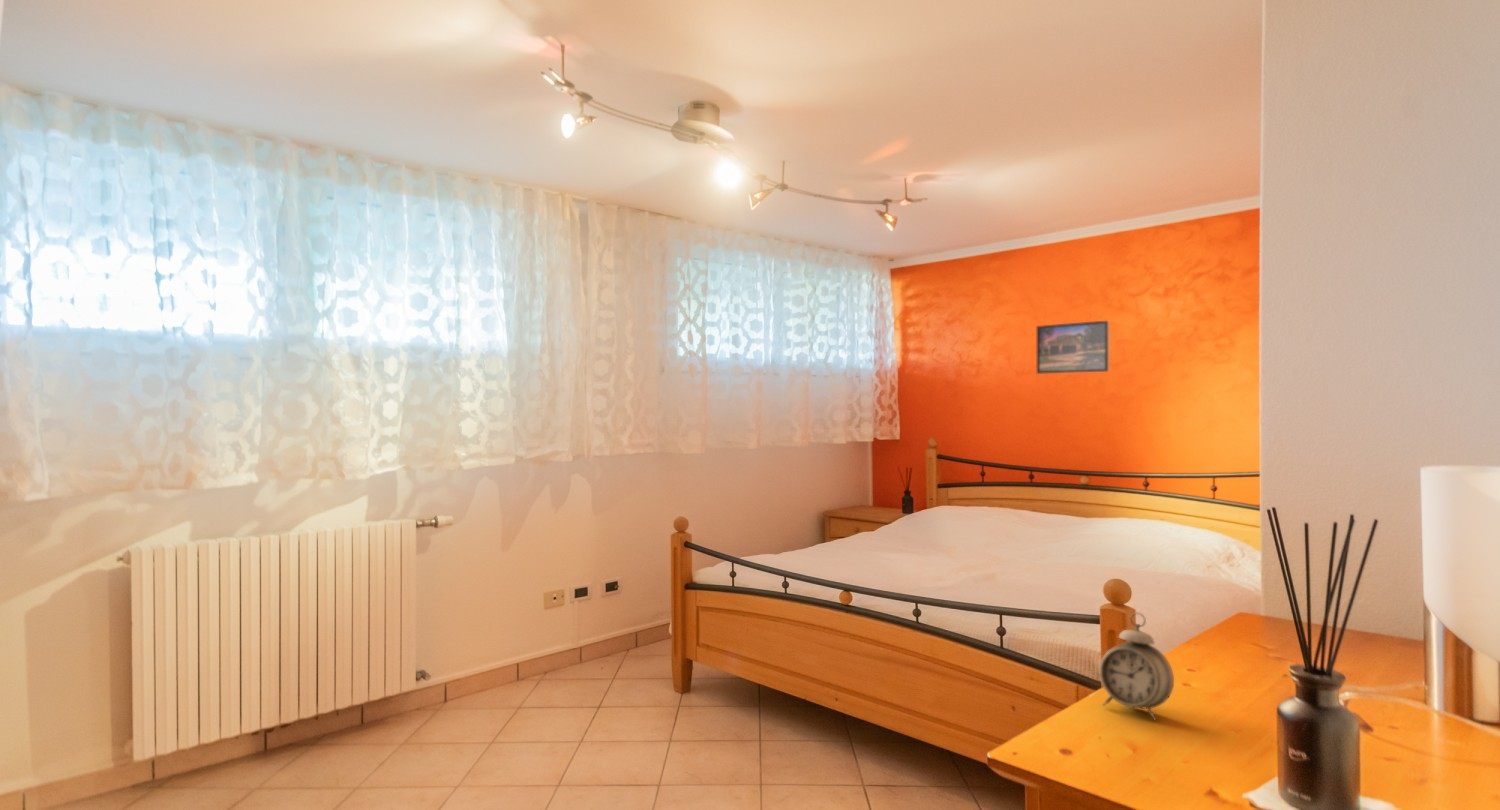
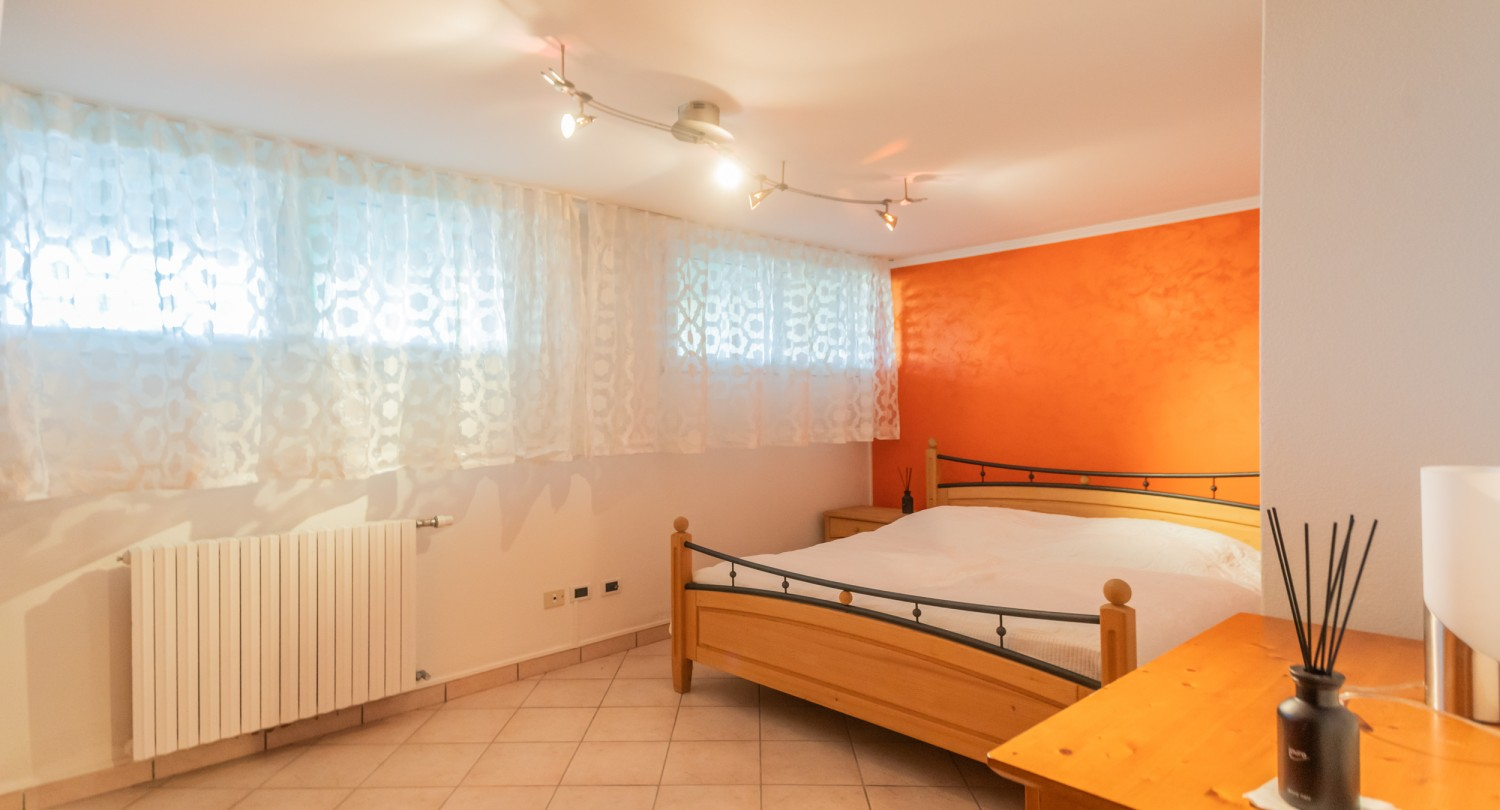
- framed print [1036,320,1110,375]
- alarm clock [1098,611,1175,721]
